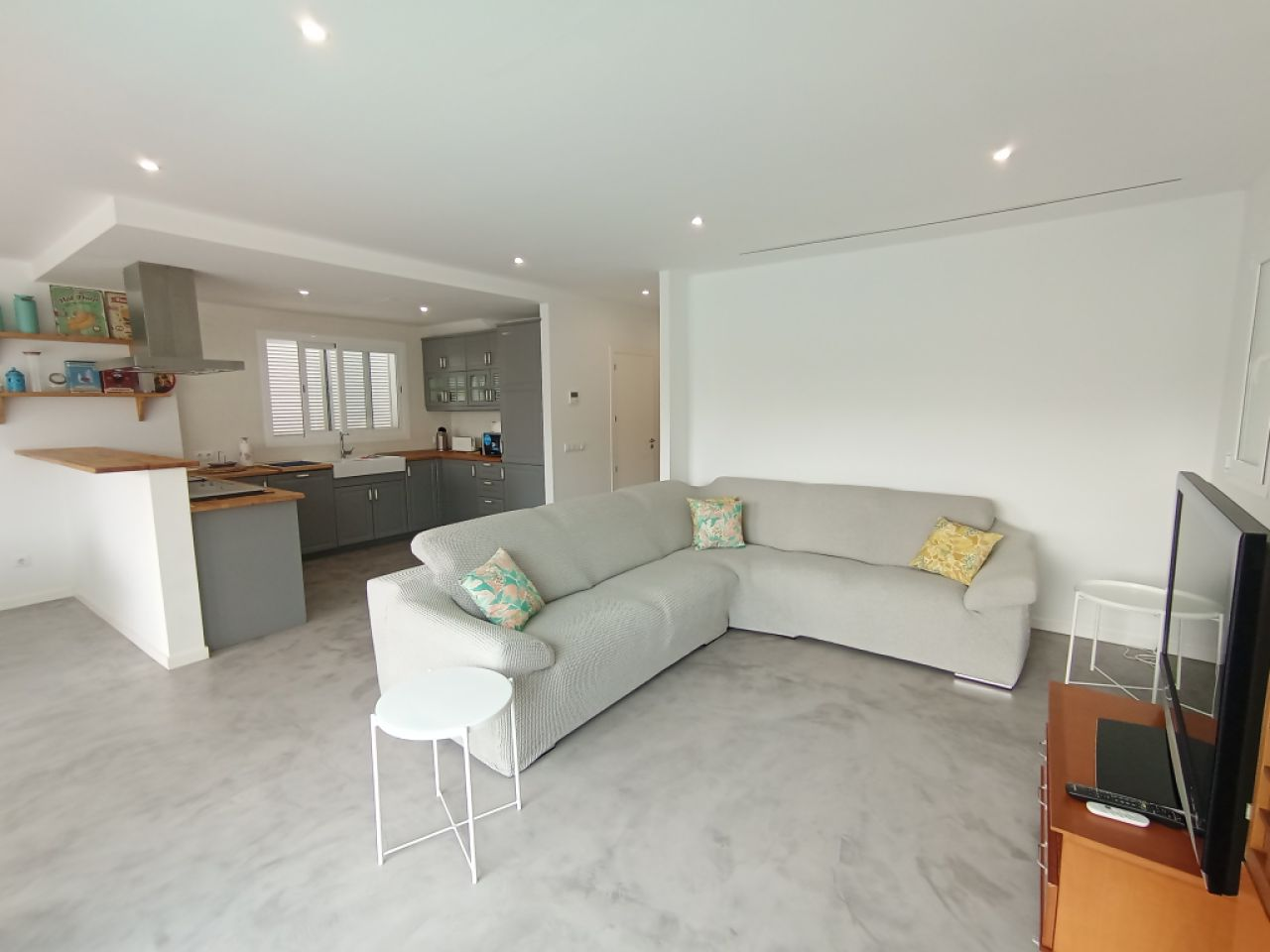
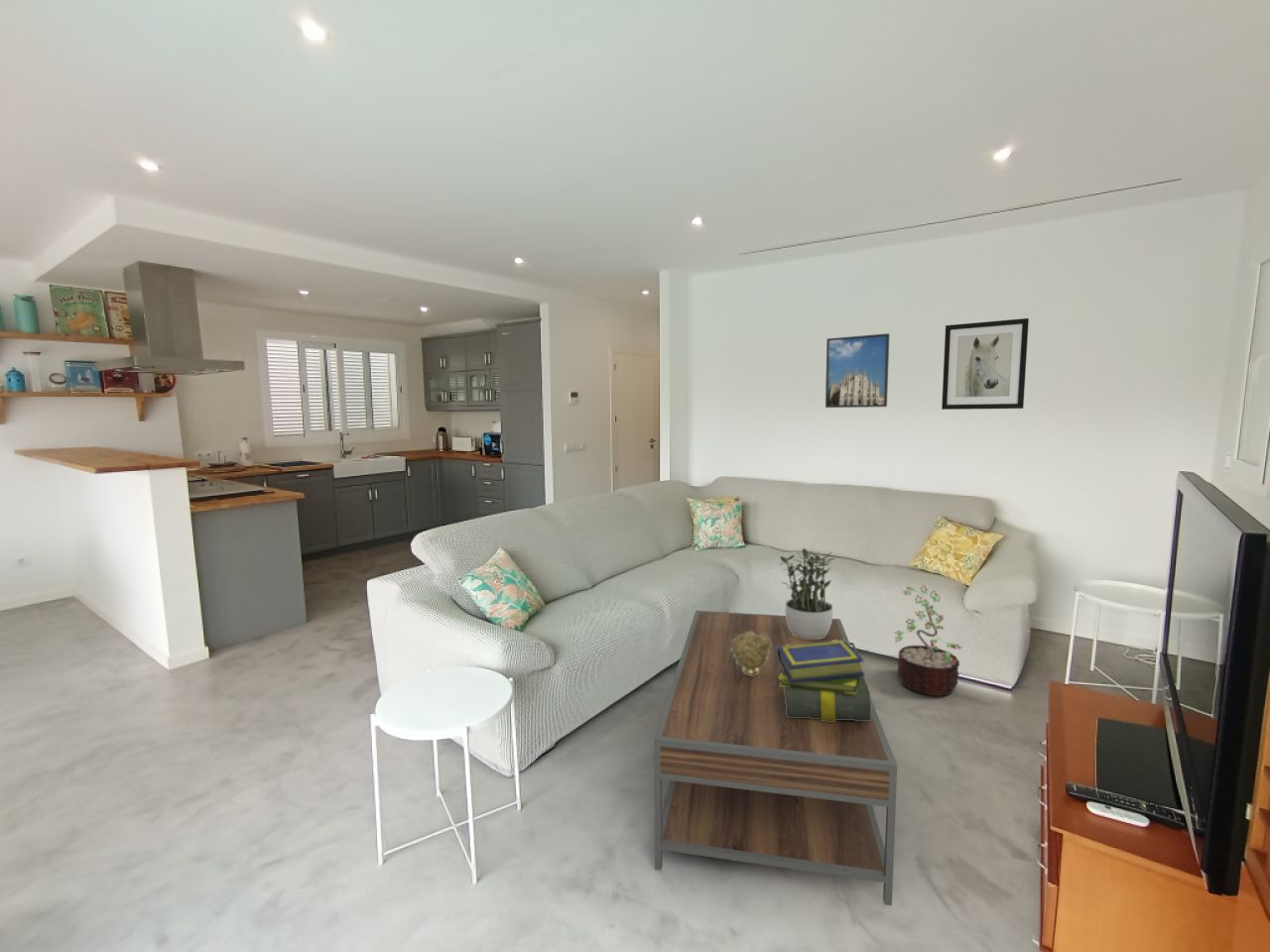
+ potted plant [778,547,835,640]
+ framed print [825,332,890,409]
+ stack of books [777,640,871,722]
+ decorative bowl [730,632,771,676]
+ decorative plant [893,584,962,697]
+ wall art [941,317,1030,411]
+ coffee table [653,610,898,906]
